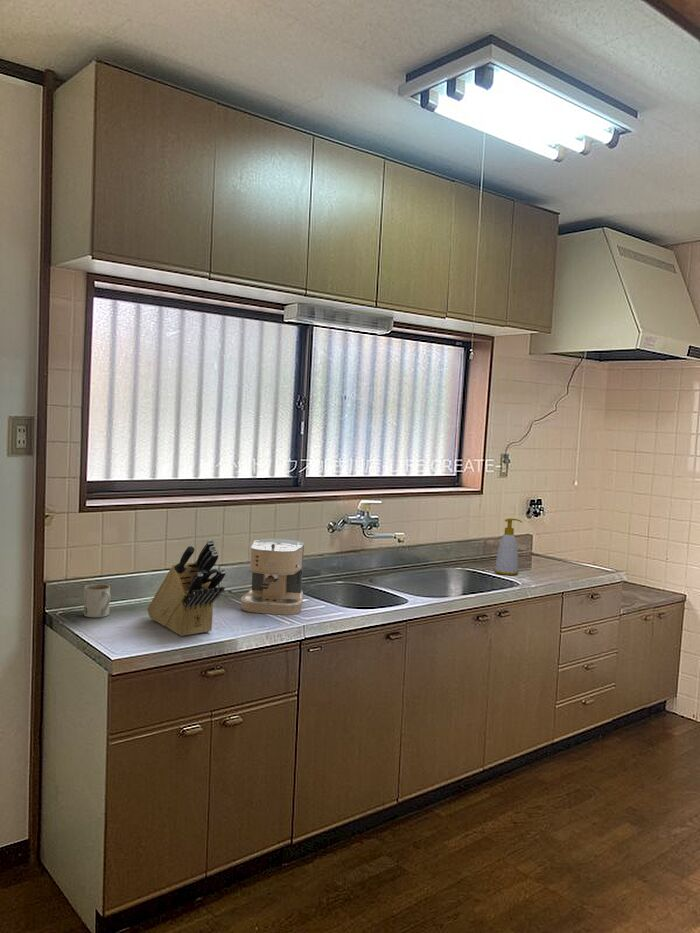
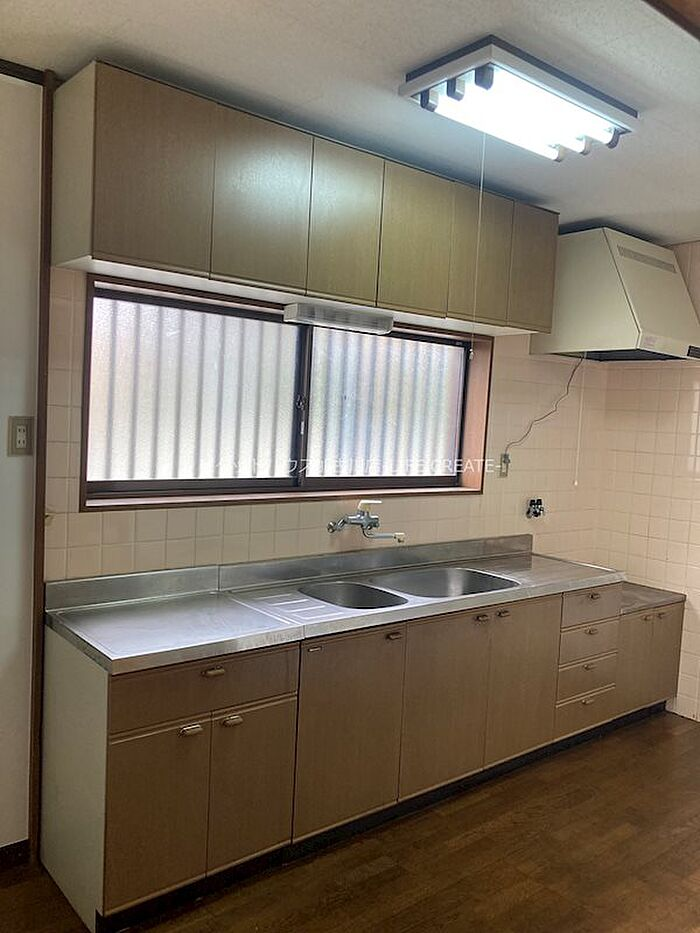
- soap bottle [494,518,523,576]
- knife block [146,539,226,637]
- coffee maker [240,538,305,616]
- mug [83,583,112,618]
